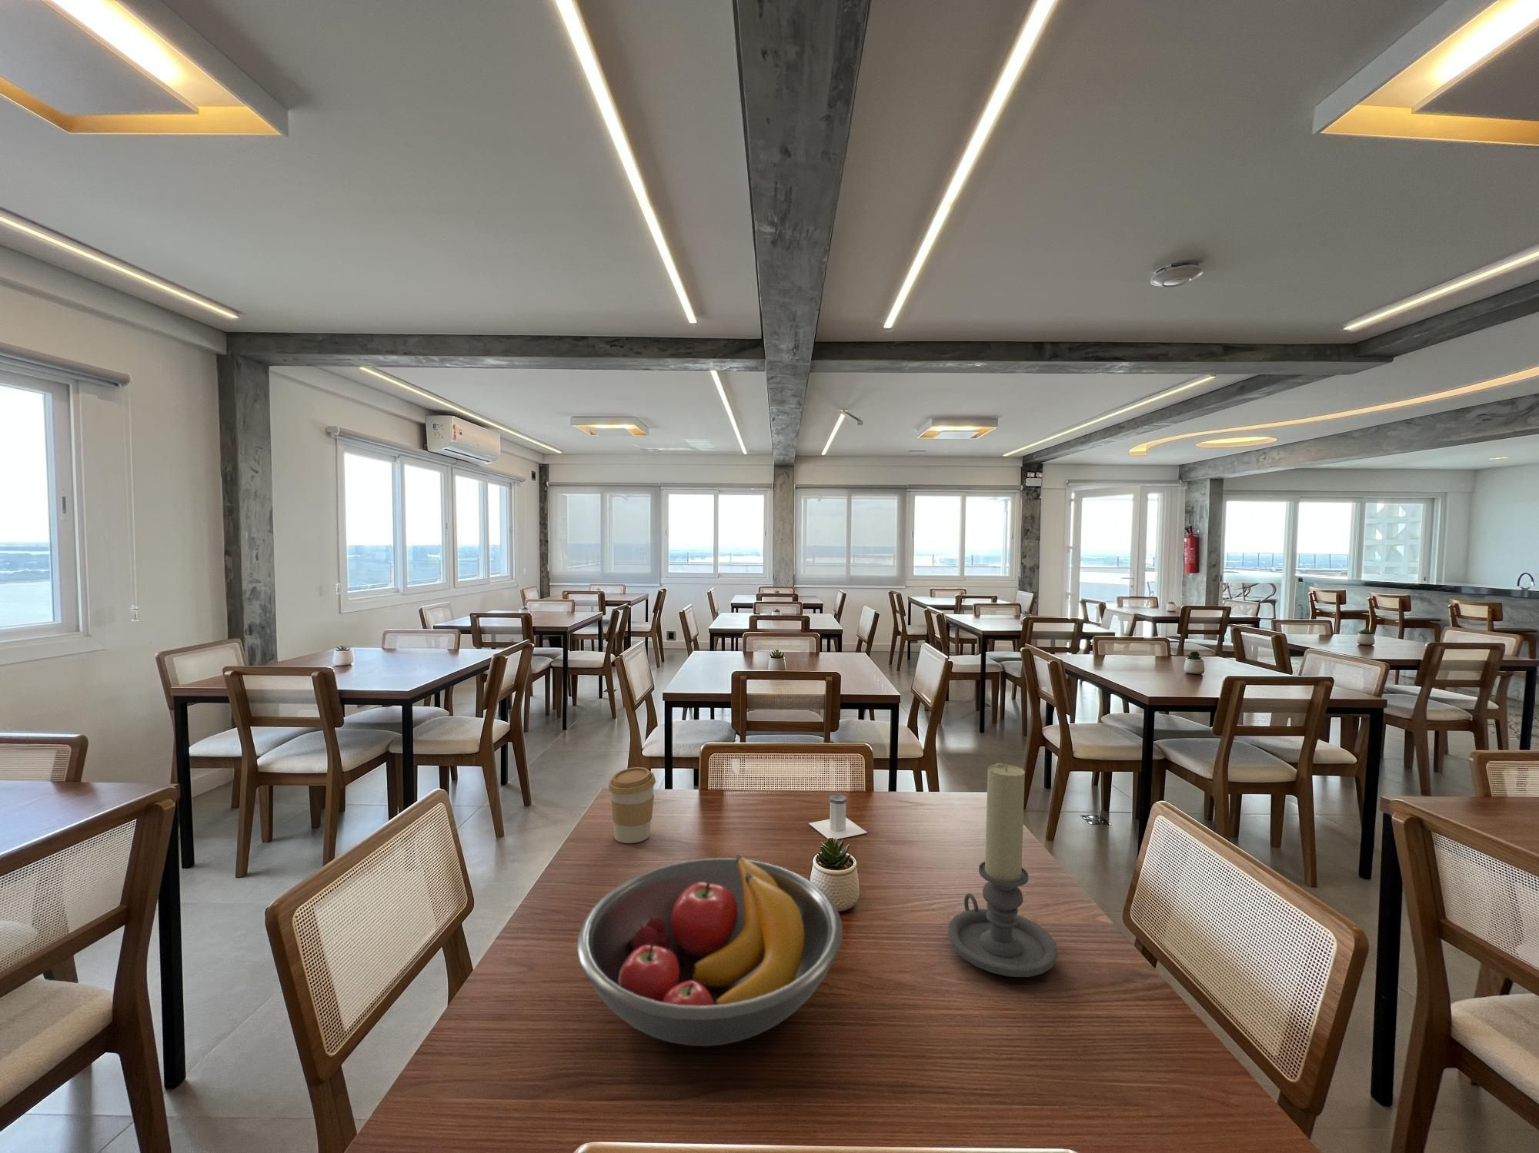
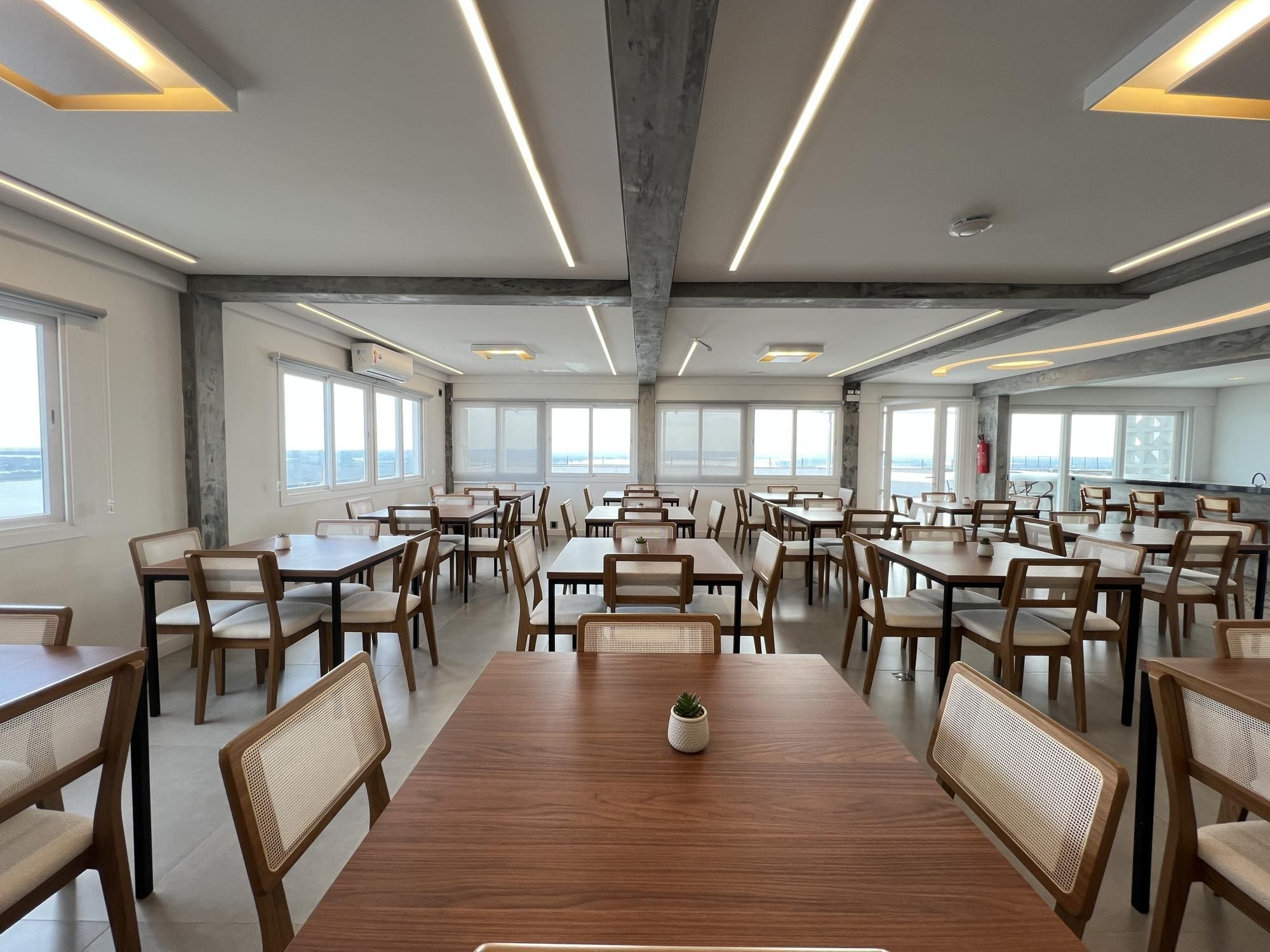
- candle holder [948,763,1058,977]
- salt shaker [808,795,868,841]
- coffee cup [608,767,657,844]
- fruit bowl [577,853,843,1046]
